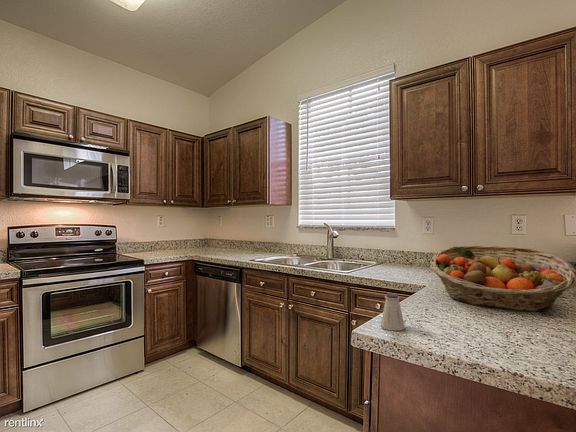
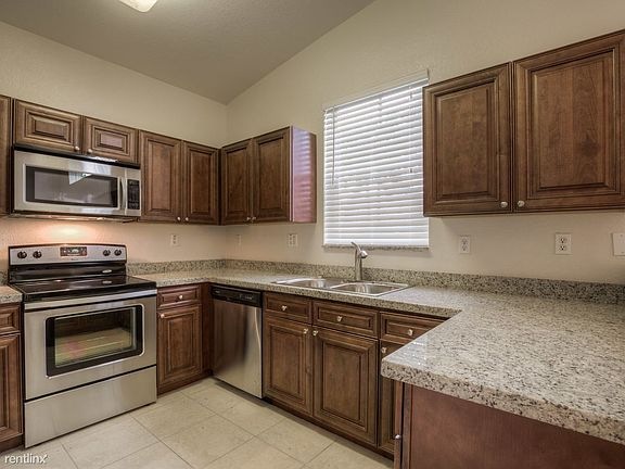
- fruit basket [429,245,576,312]
- saltshaker [380,292,406,332]
